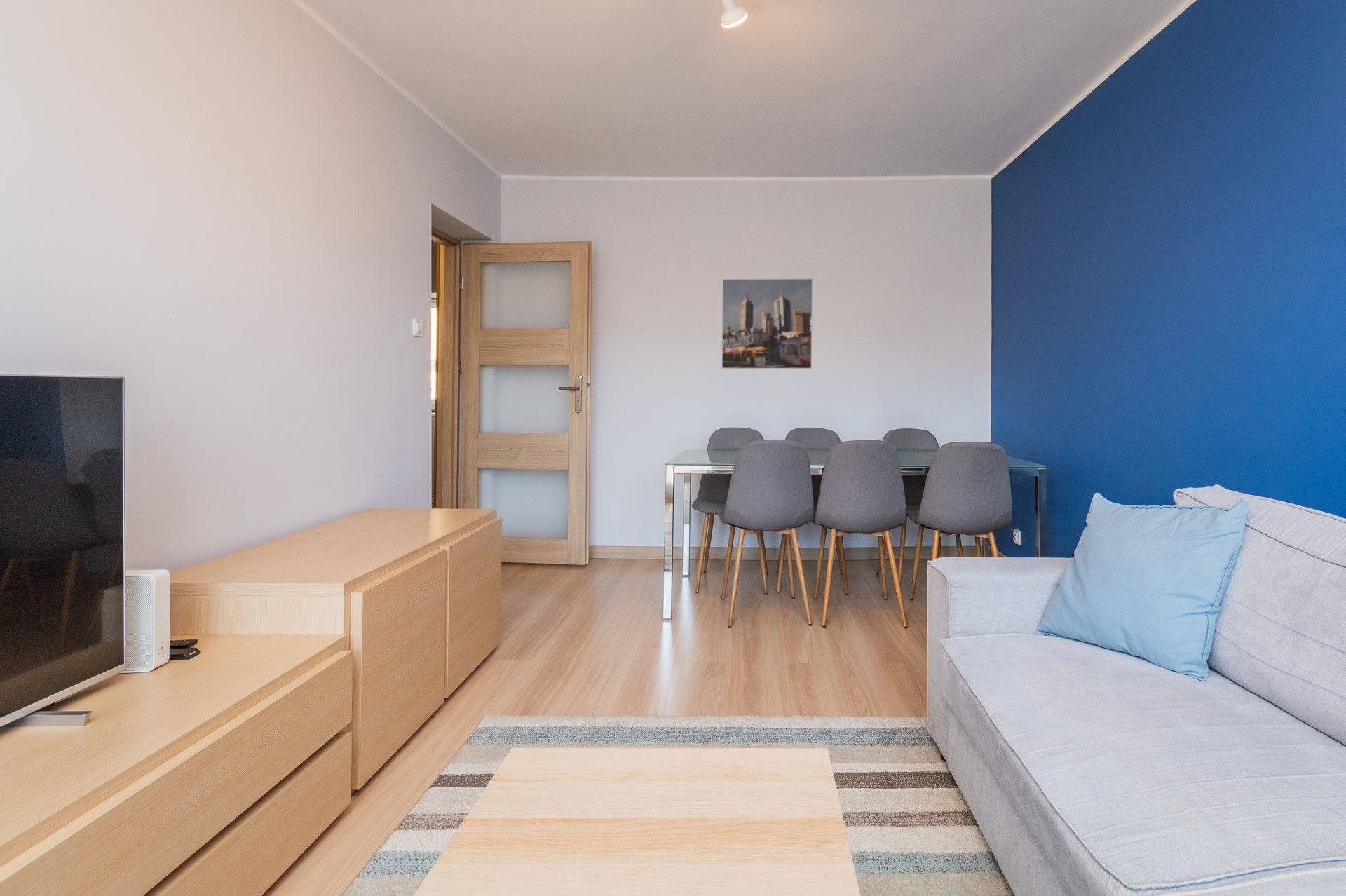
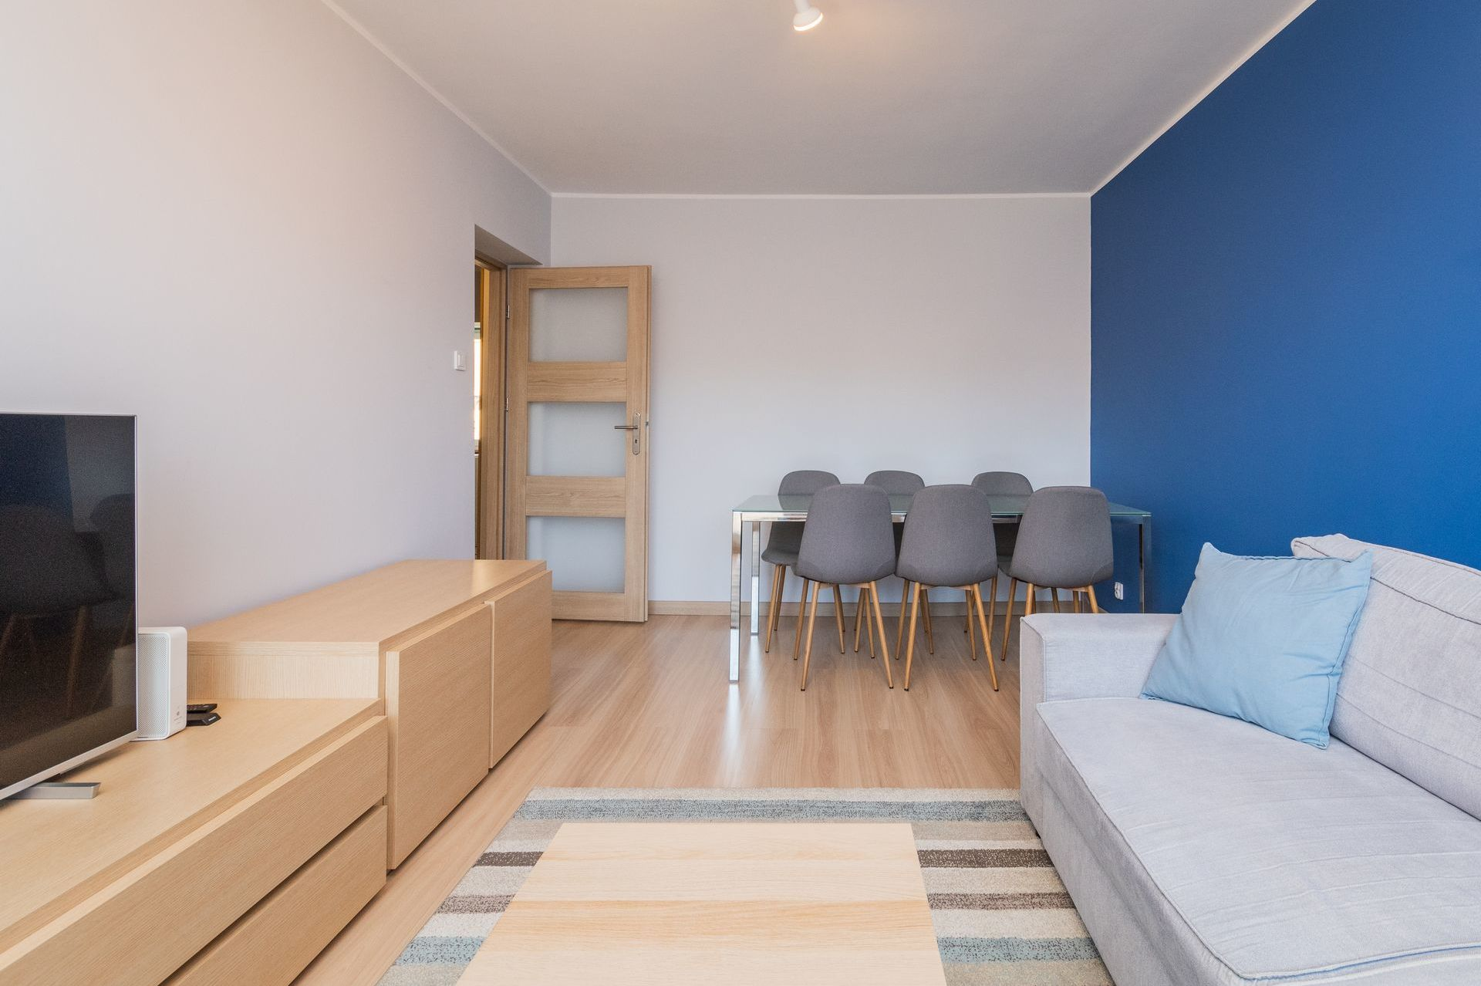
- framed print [721,278,813,370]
